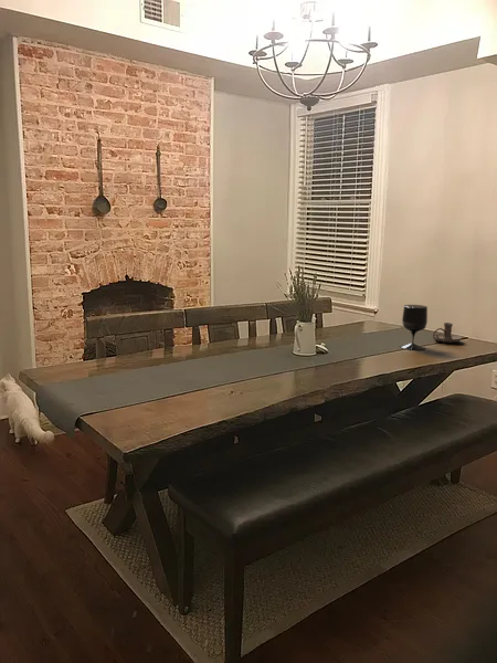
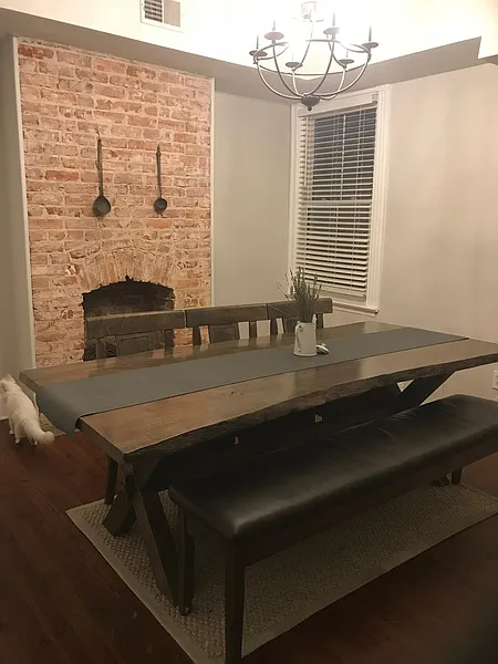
- wine glass [399,304,429,351]
- candle holder [432,322,463,344]
